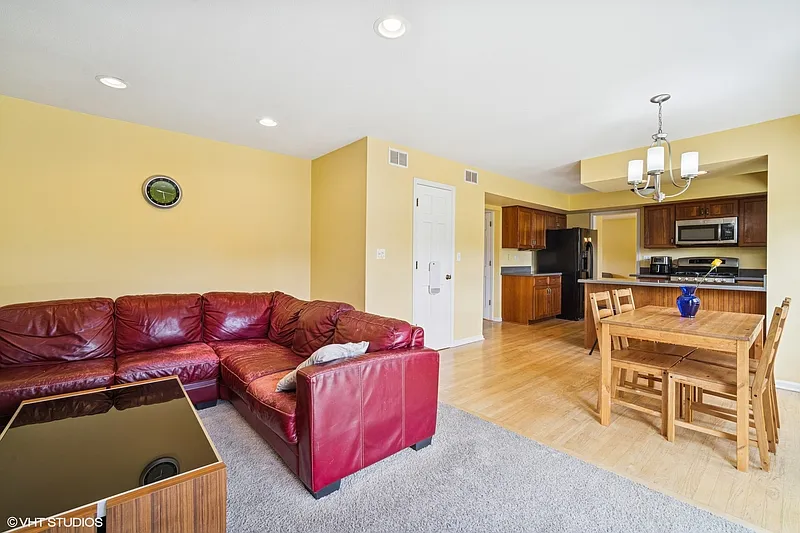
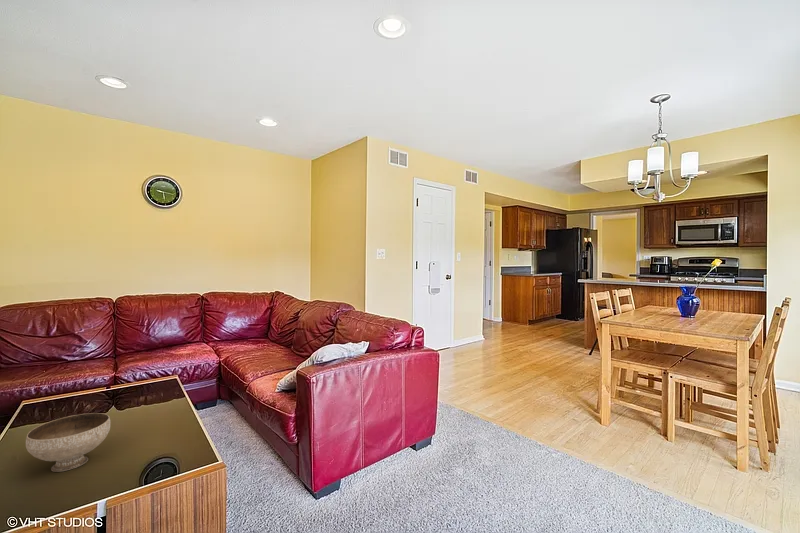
+ bowl [25,412,112,473]
